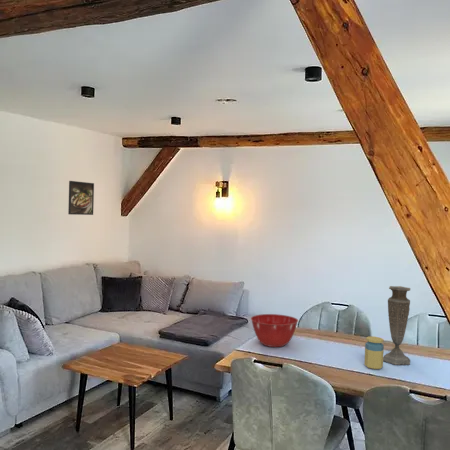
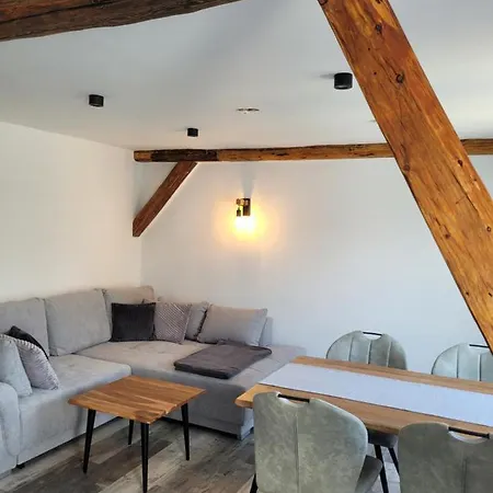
- jar [363,336,385,370]
- vase [383,285,411,366]
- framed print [67,180,95,216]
- mixing bowl [250,313,299,348]
